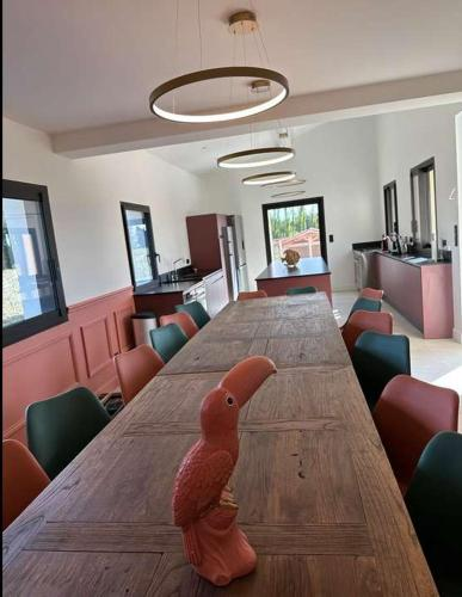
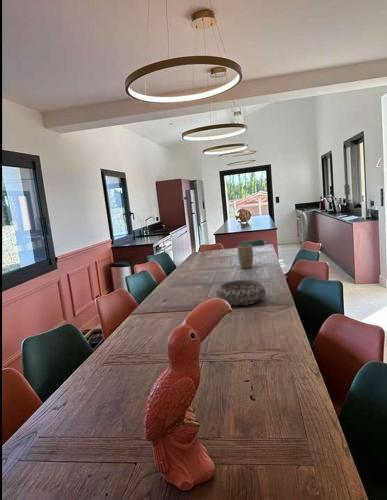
+ decorative bowl [216,279,266,306]
+ plant pot [236,243,254,270]
